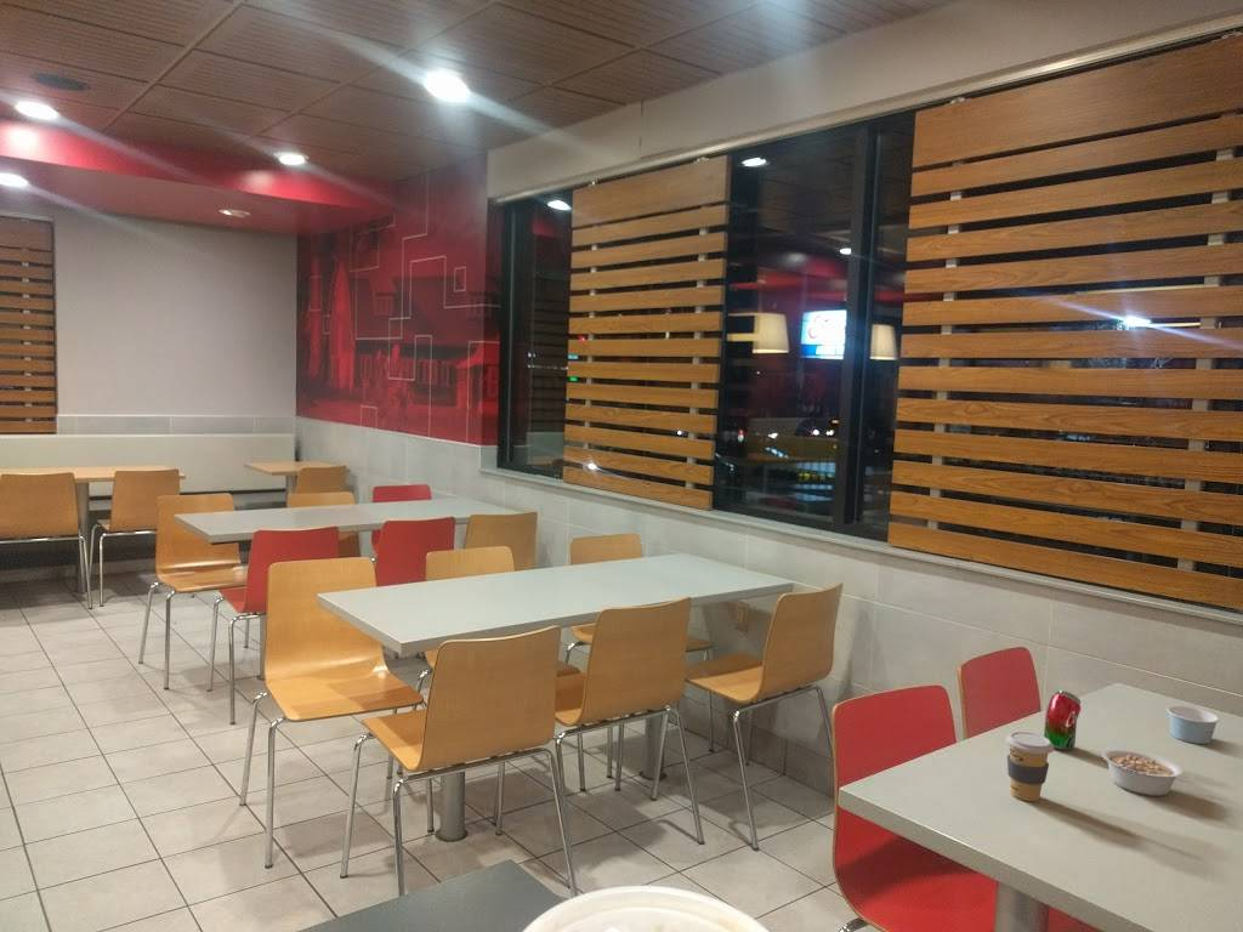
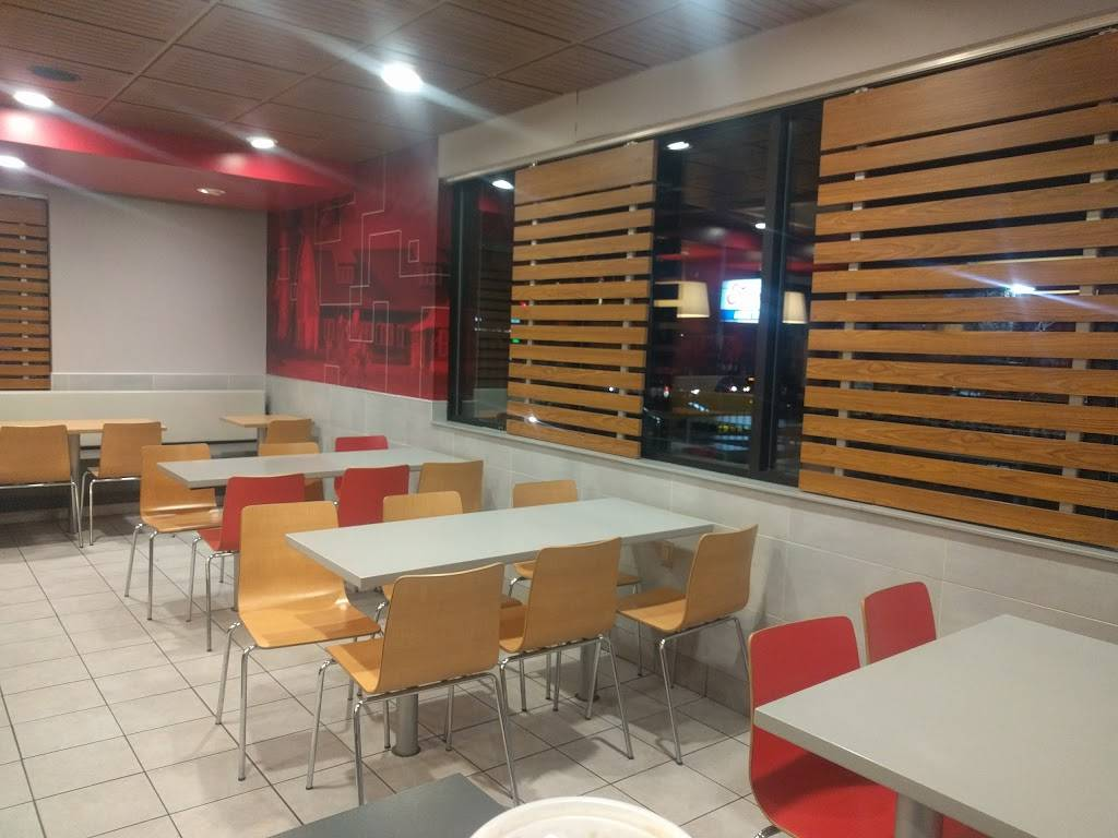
- paper cup [1167,705,1220,745]
- soda can [1043,689,1082,751]
- legume [1101,748,1190,797]
- coffee cup [1005,731,1055,802]
